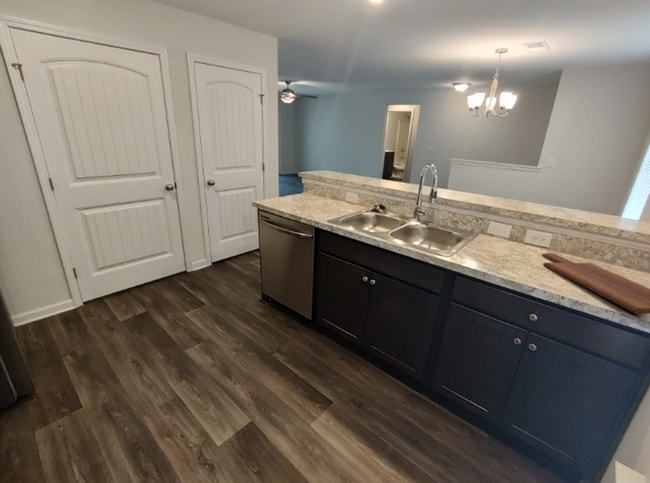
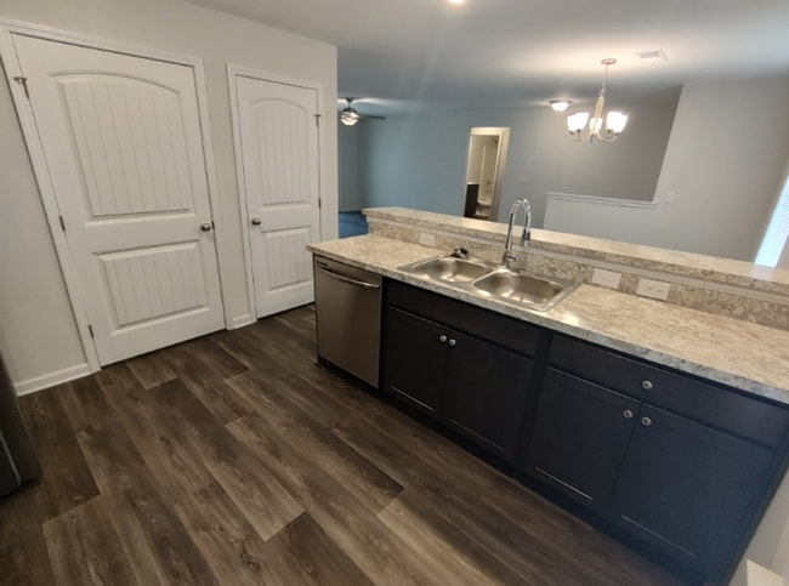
- cutting board [541,252,650,315]
